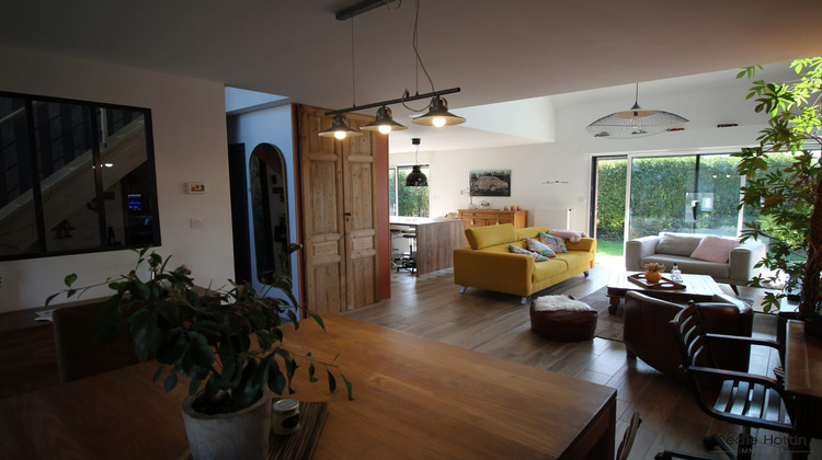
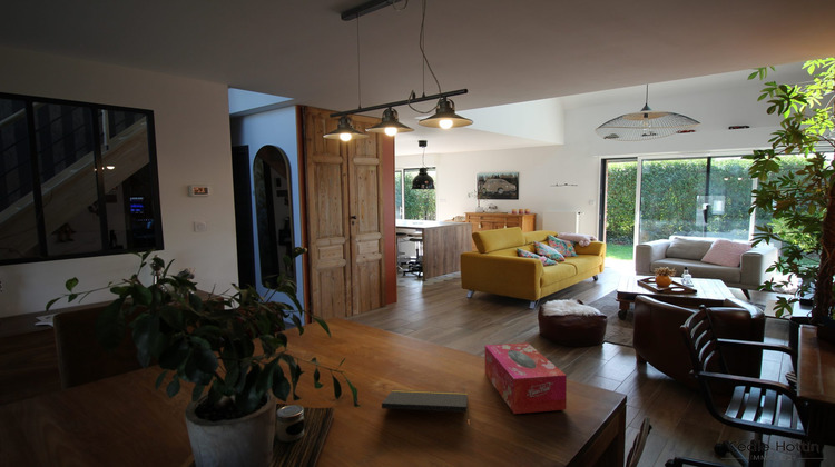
+ notepad [381,389,470,418]
+ tissue box [484,341,568,415]
